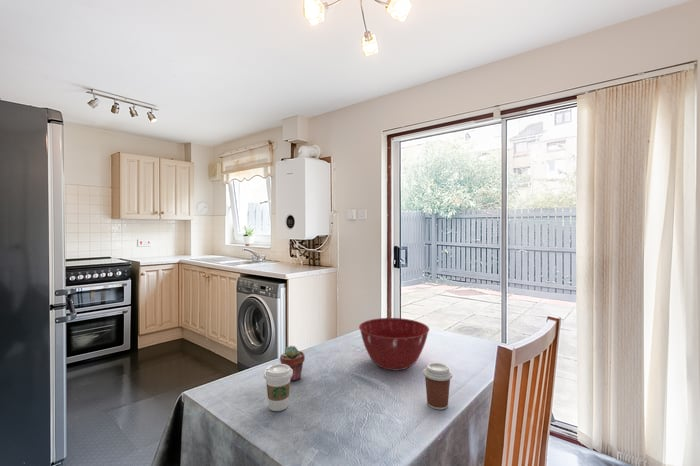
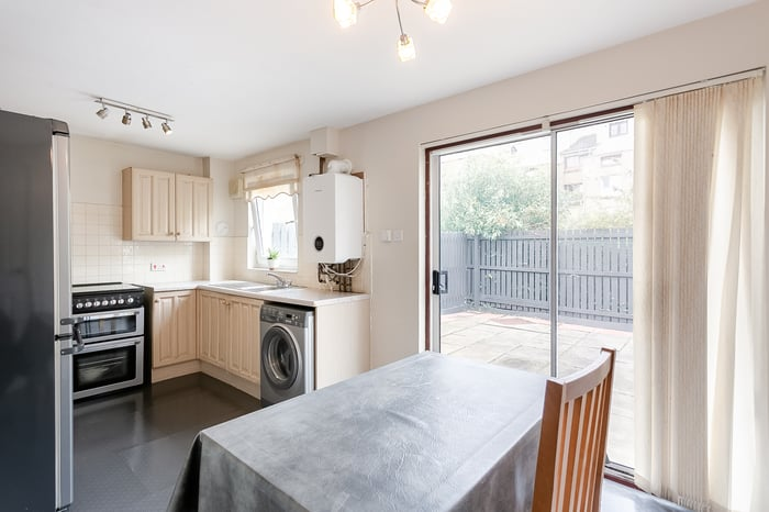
- mixing bowl [358,317,430,371]
- potted succulent [279,345,306,382]
- coffee cup [422,362,453,411]
- coffee cup [263,363,293,412]
